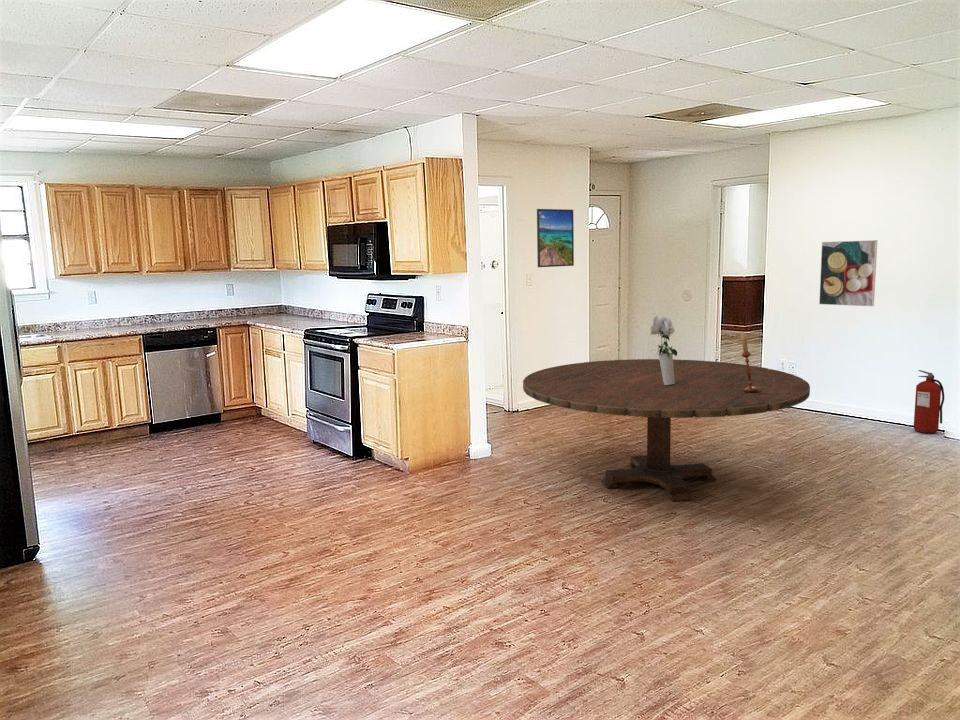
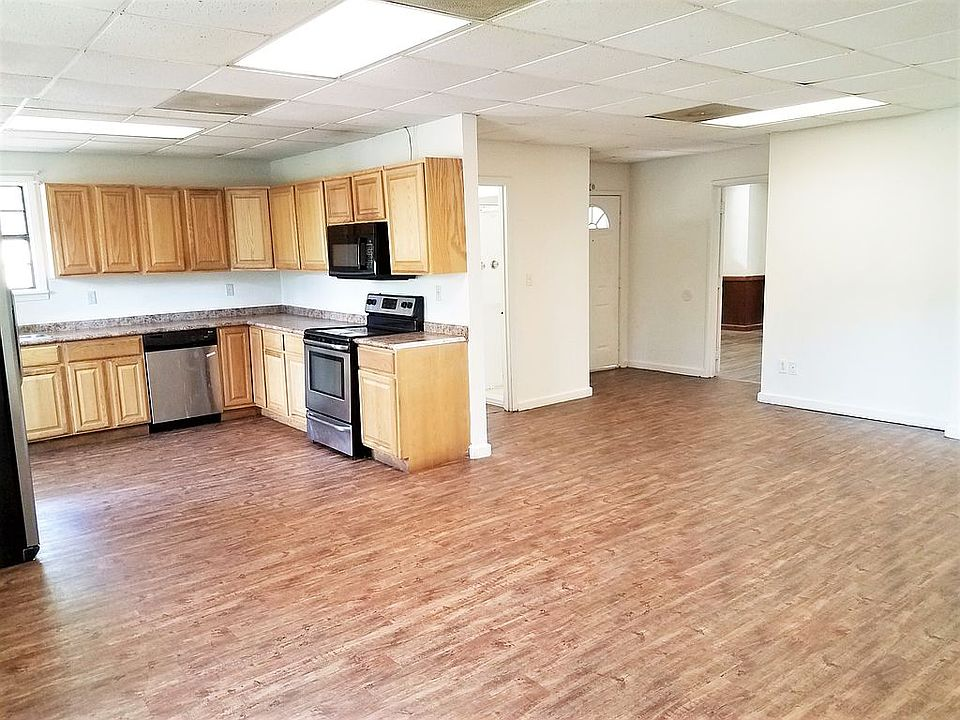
- candlestick [740,333,759,392]
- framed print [818,239,878,307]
- fire extinguisher [913,369,945,434]
- dining table [522,358,811,502]
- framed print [536,208,575,268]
- bouquet [649,314,678,385]
